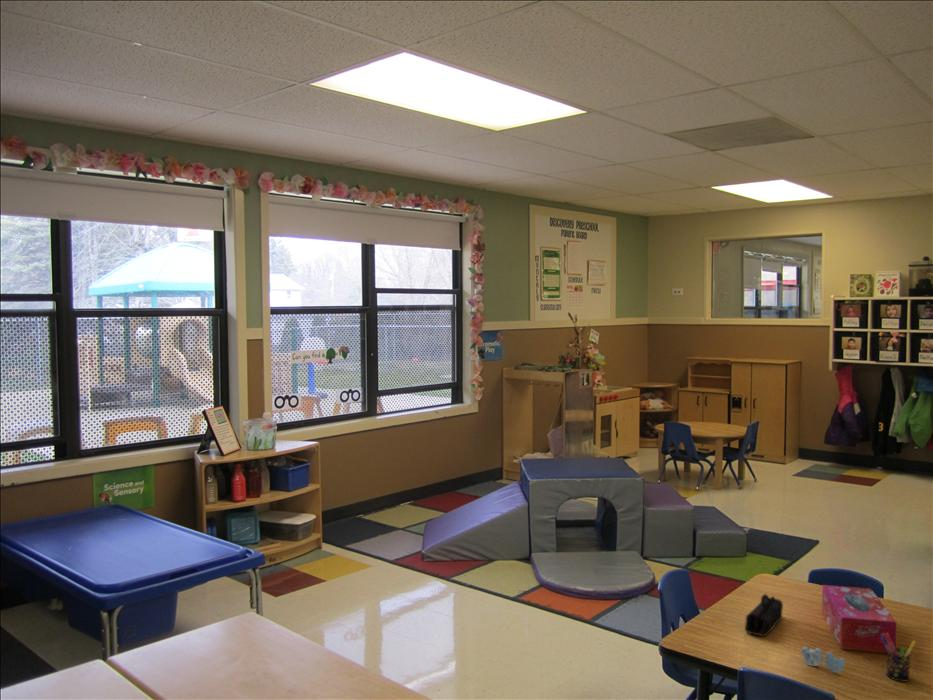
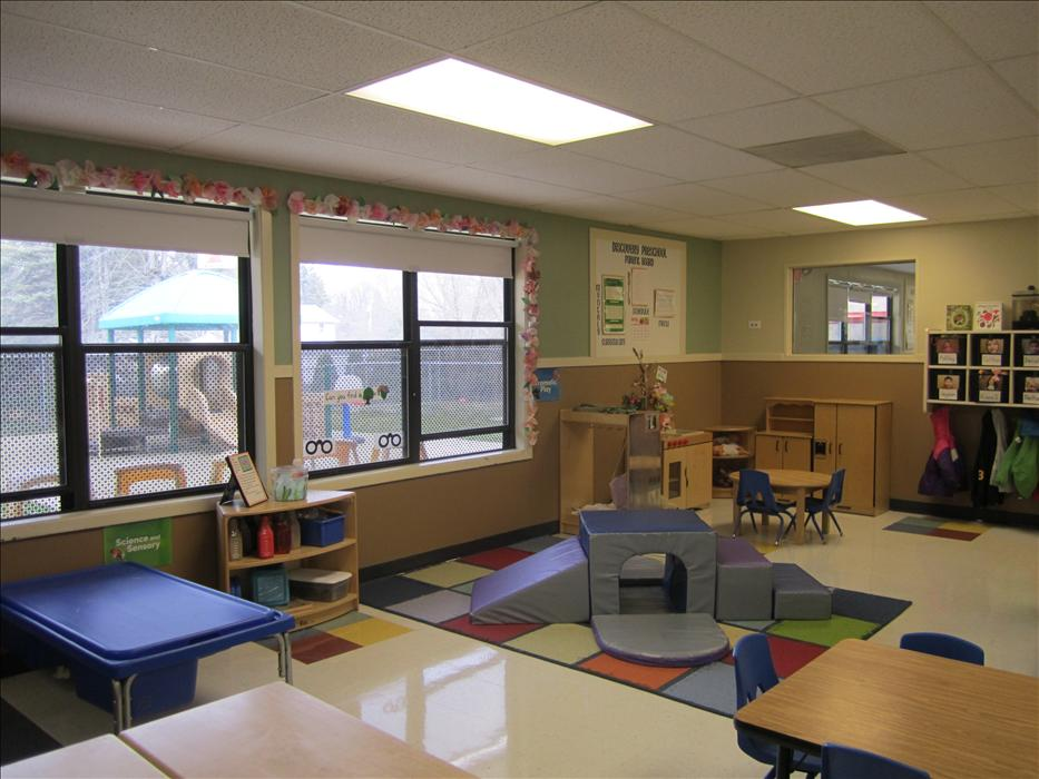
- tissue box [821,584,897,654]
- pencil case [744,593,784,637]
- toy animal [800,646,846,674]
- pen holder [881,633,917,682]
